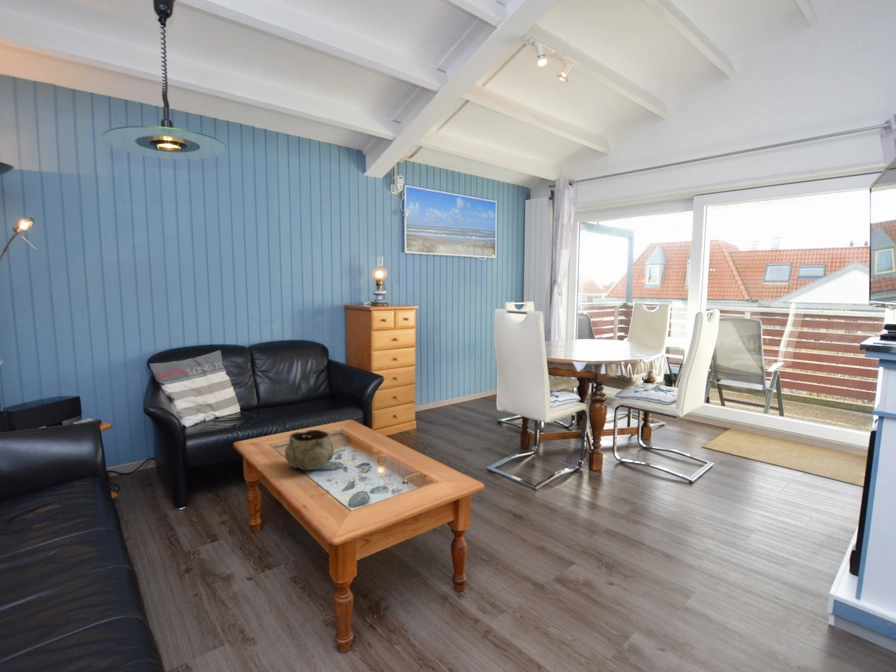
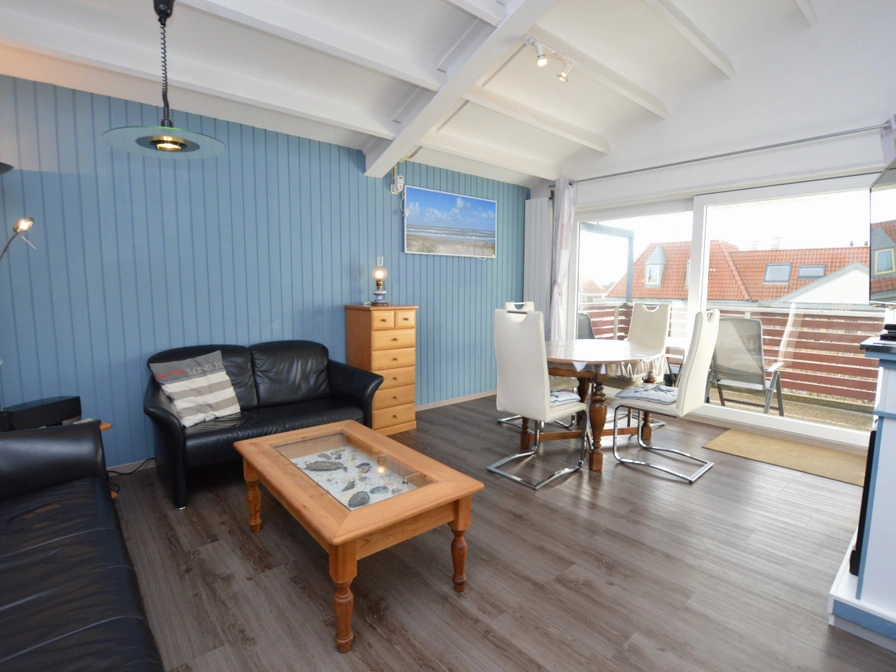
- decorative bowl [284,429,336,471]
